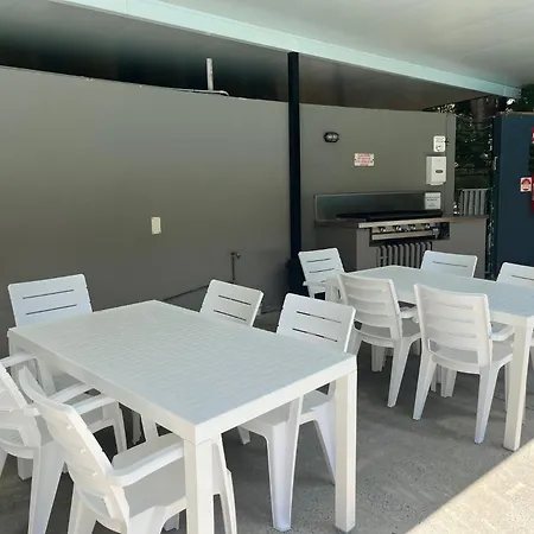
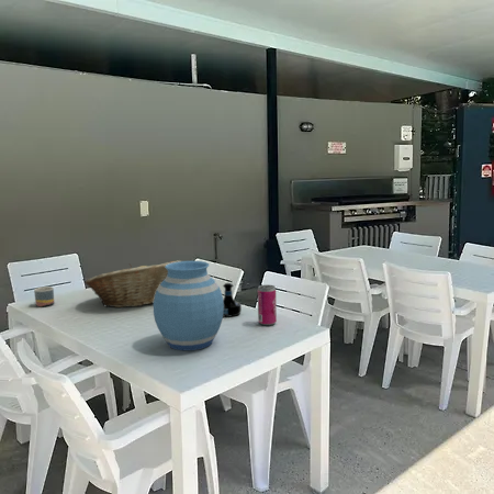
+ beverage can [257,284,278,326]
+ fruit basket [85,259,181,308]
+ tequila bottle [222,282,243,318]
+ vase [153,260,224,351]
+ mug [33,285,55,307]
